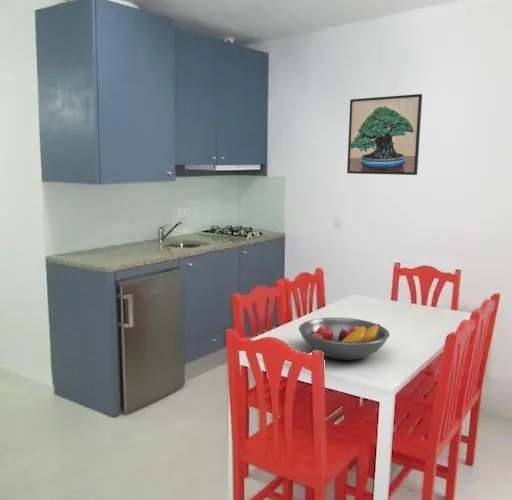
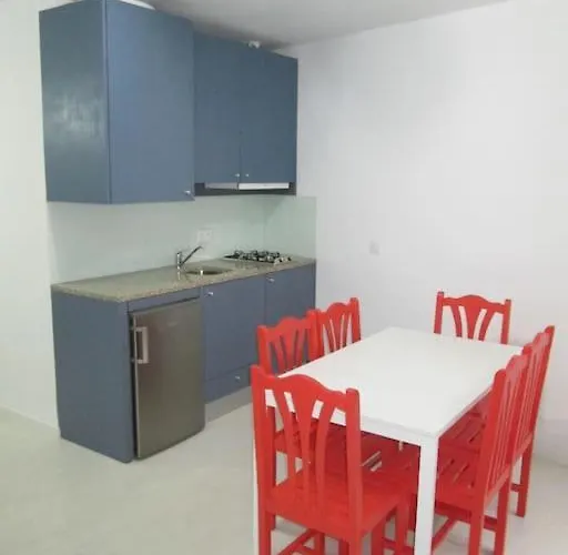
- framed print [346,93,423,176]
- fruit bowl [298,317,391,361]
